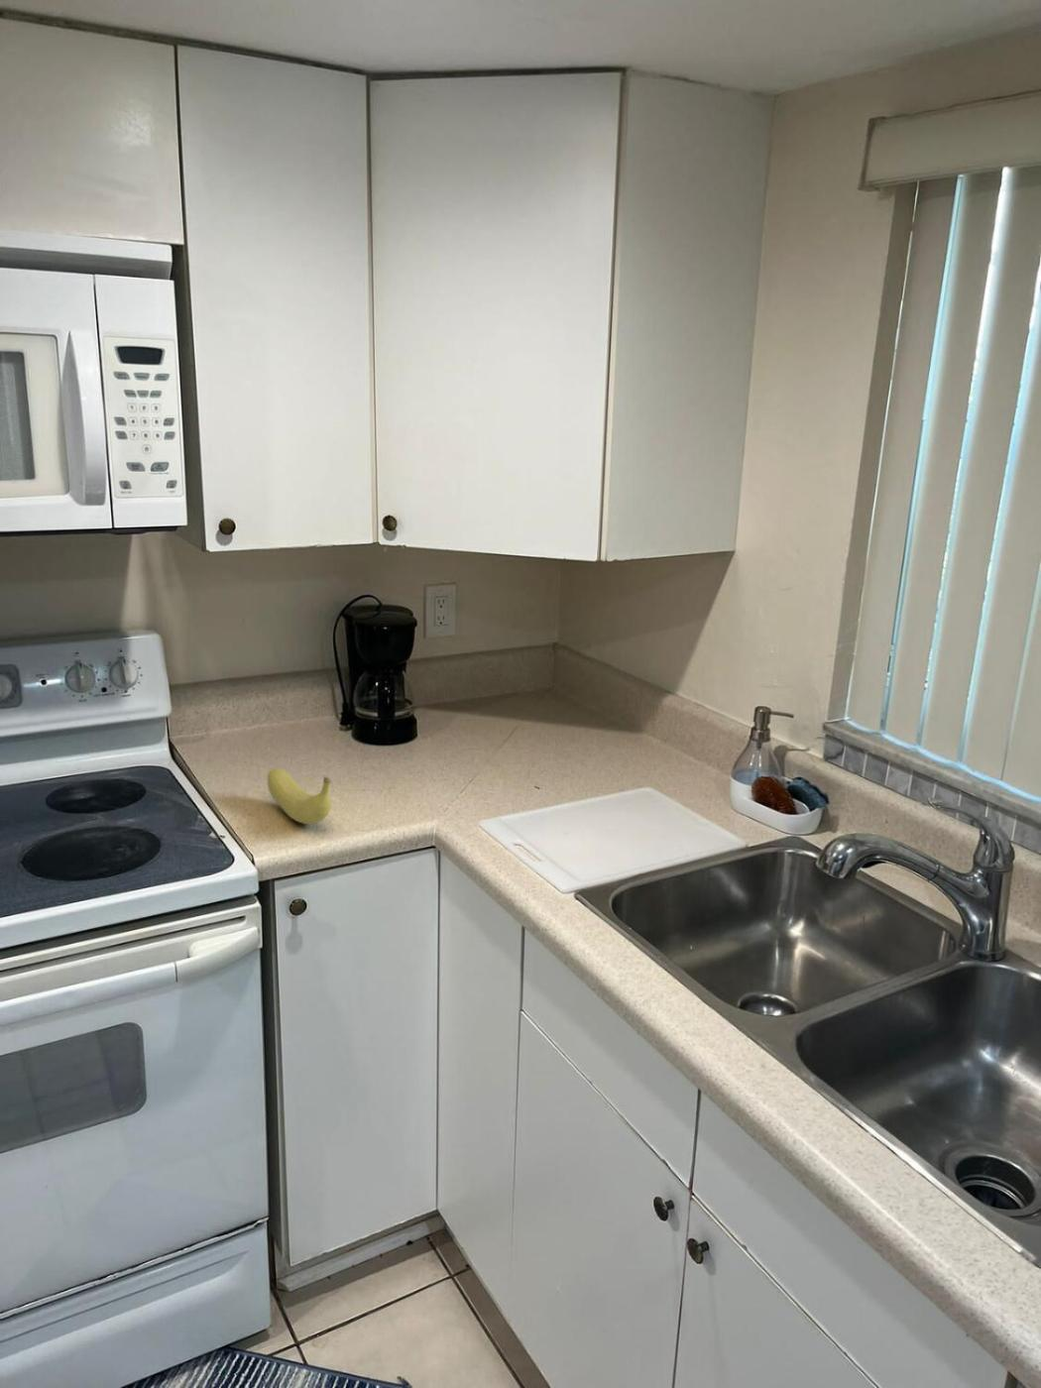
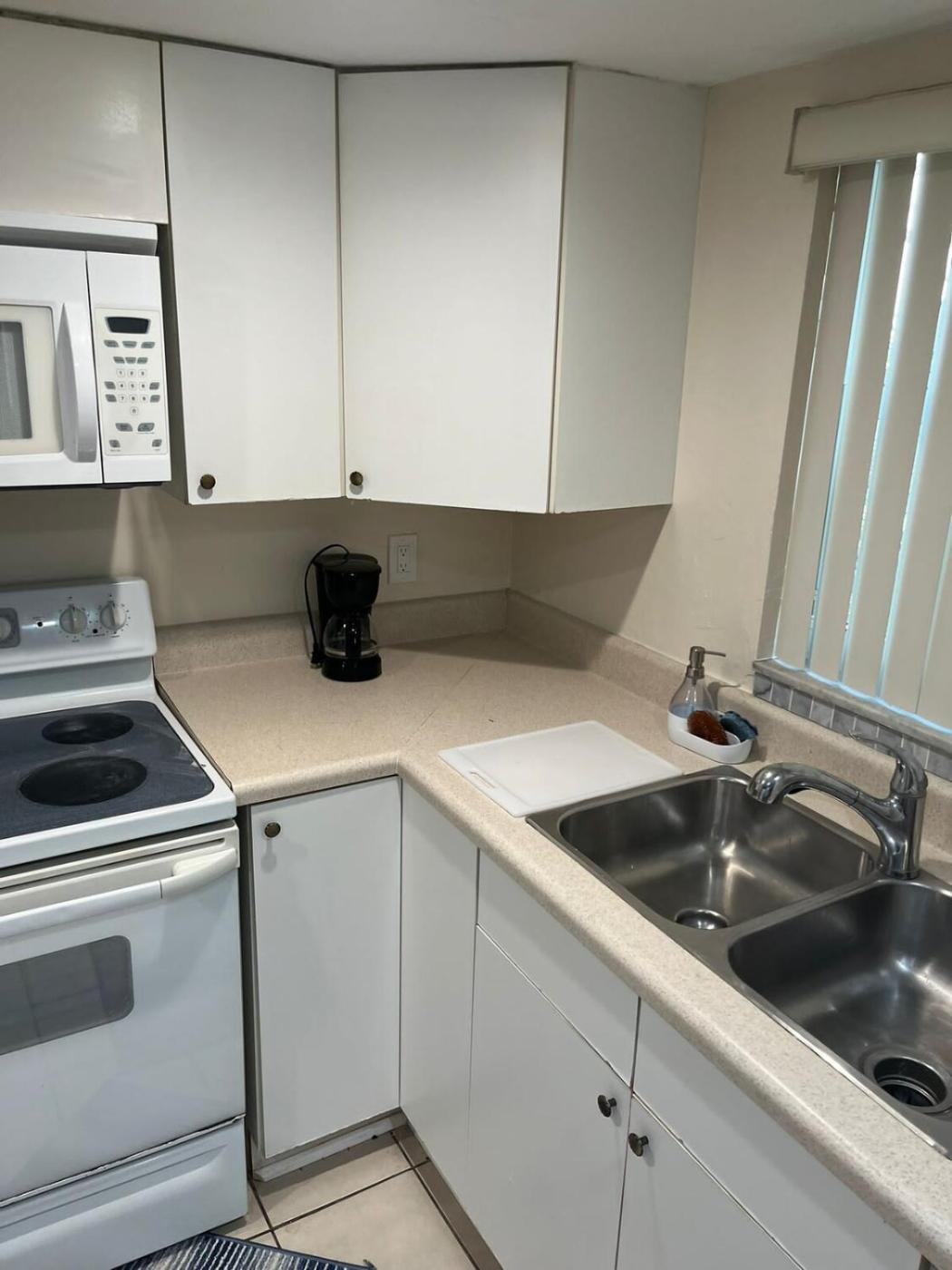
- fruit [267,767,332,825]
